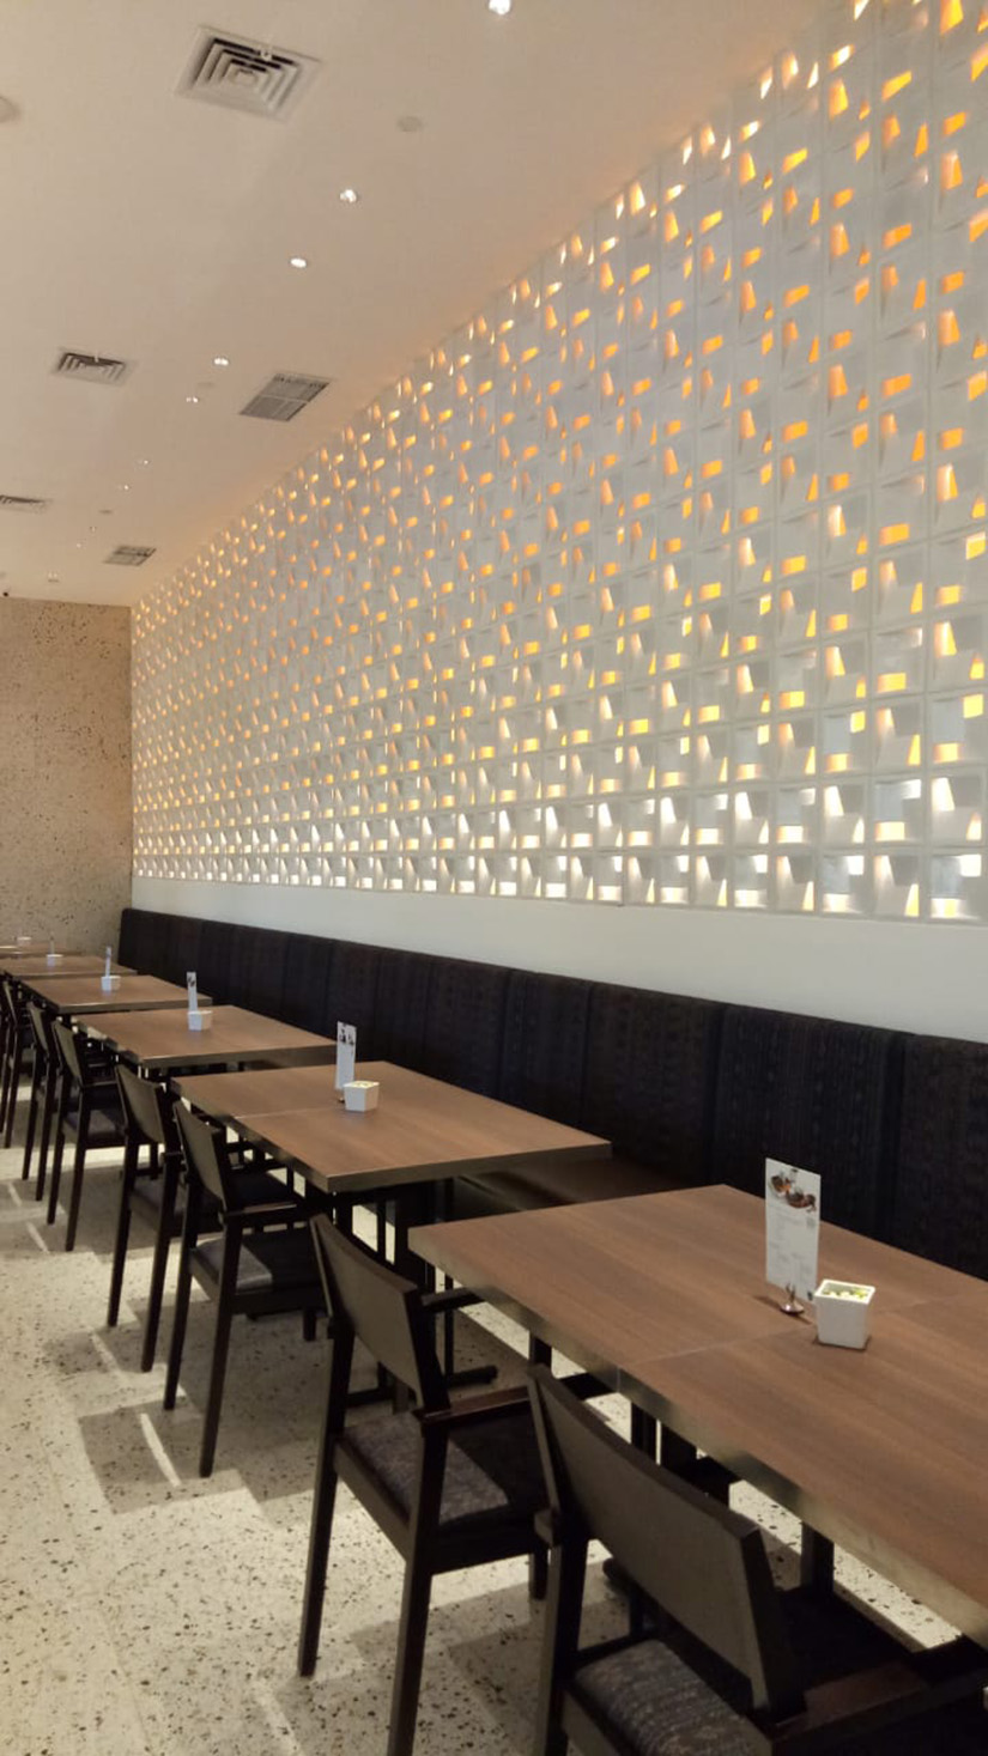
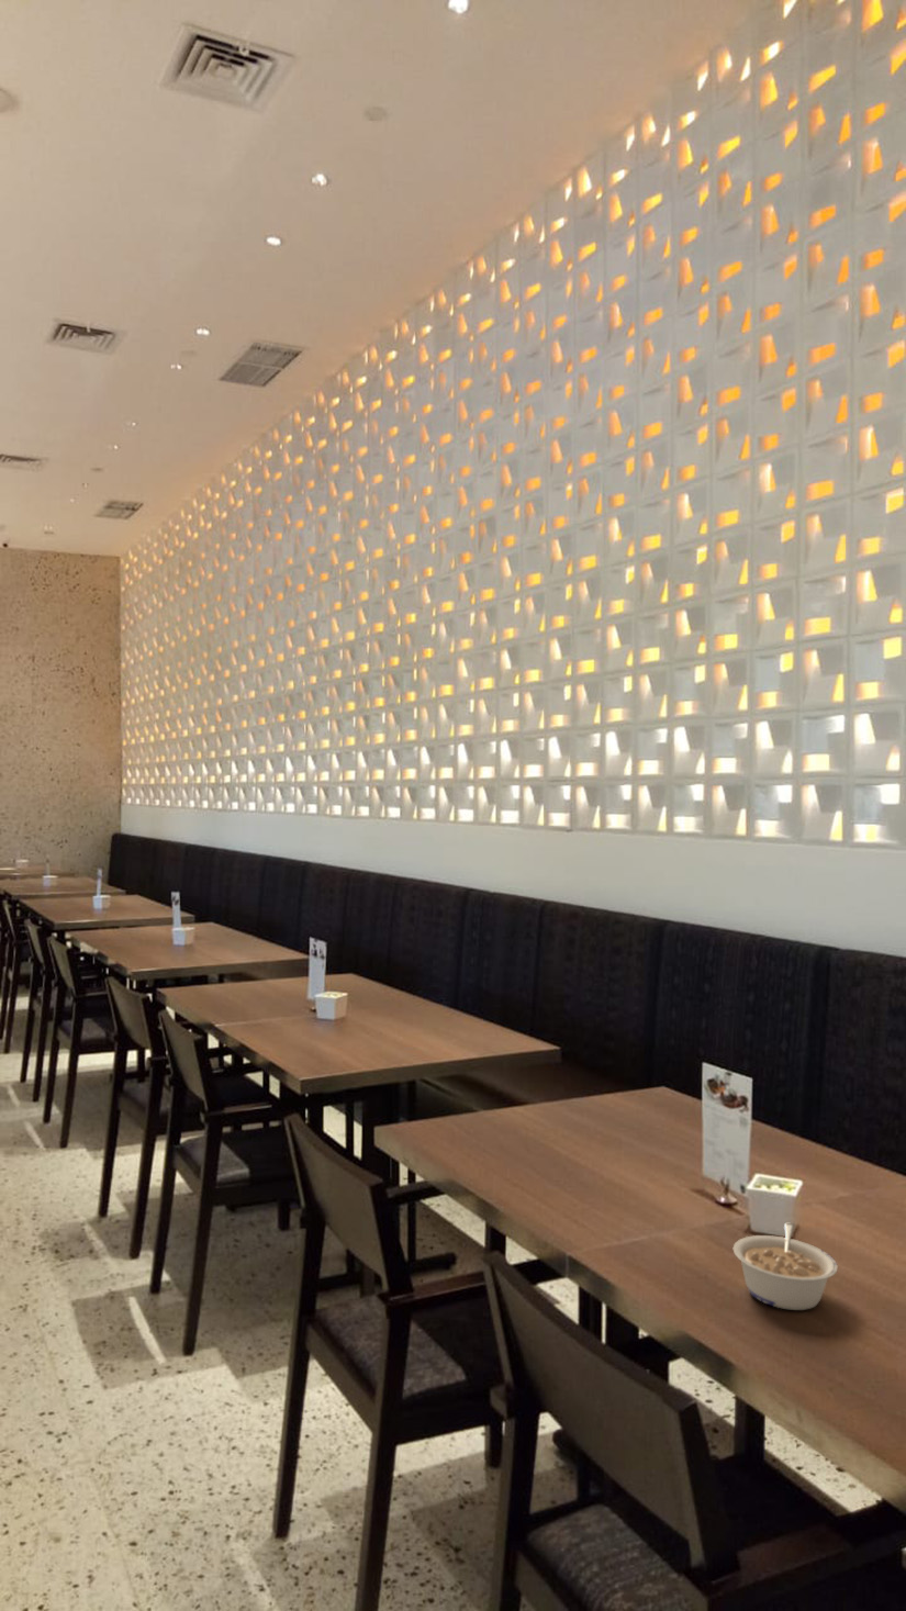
+ legume [731,1223,839,1311]
